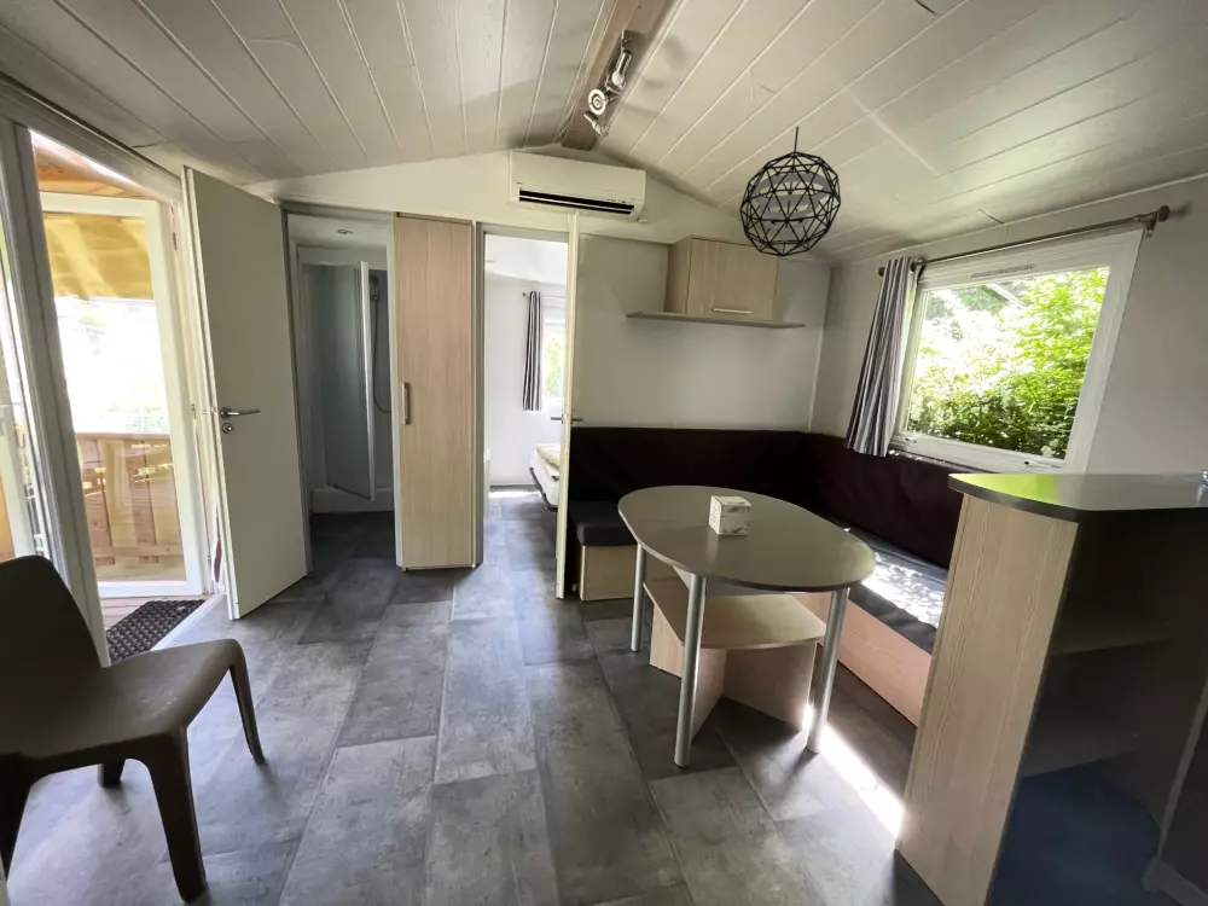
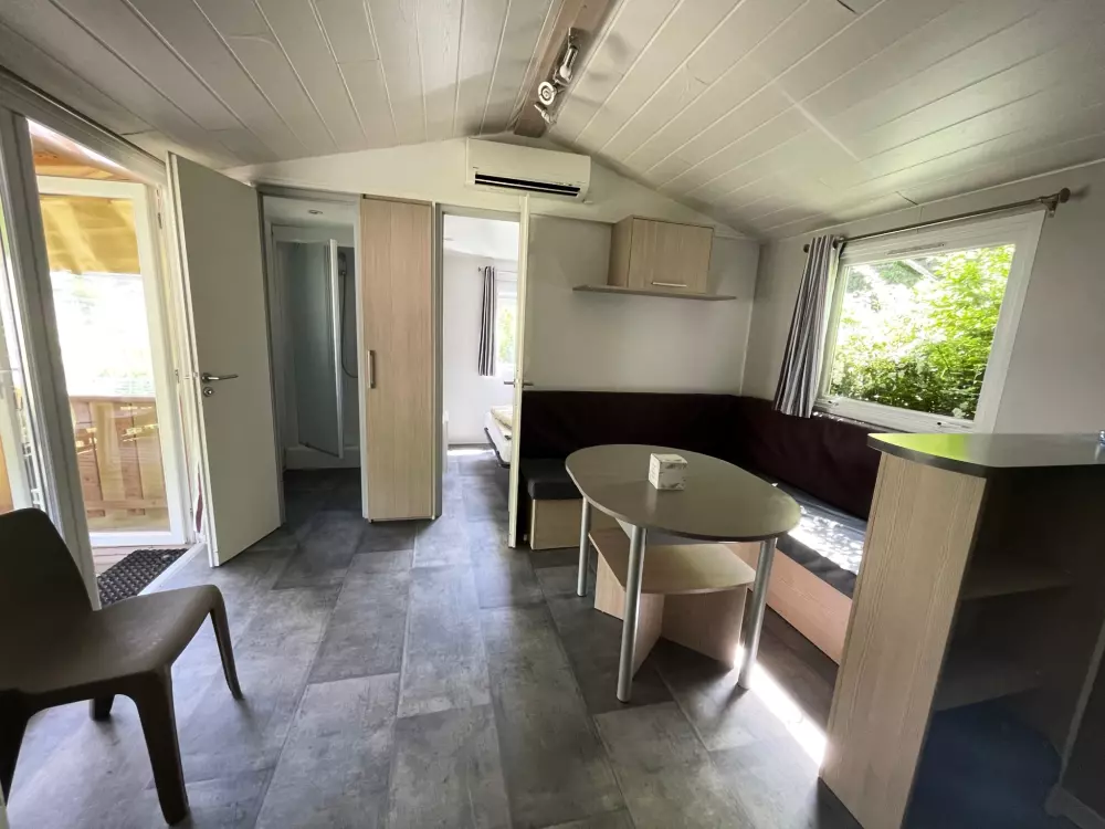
- pendant light [738,126,842,259]
